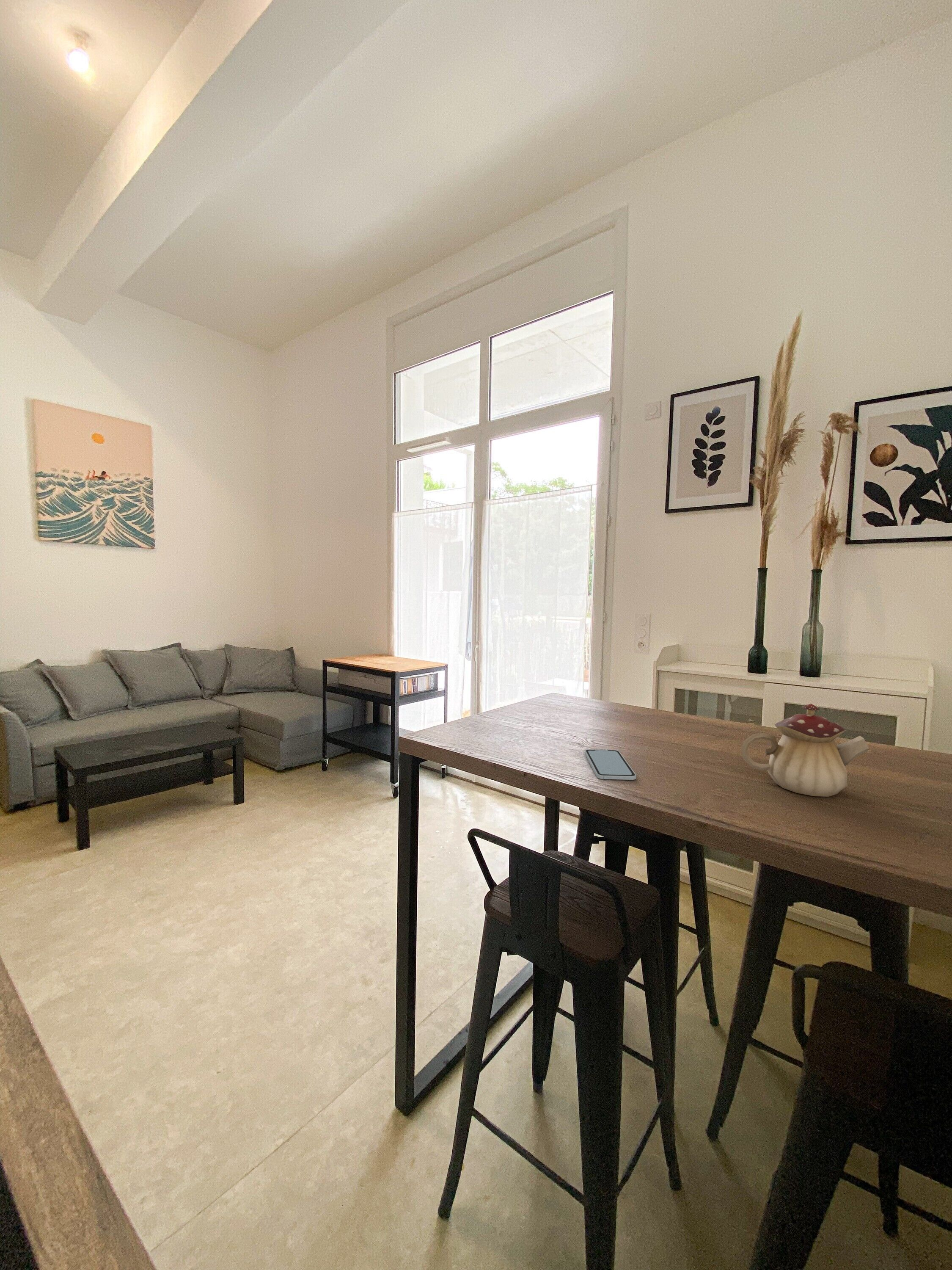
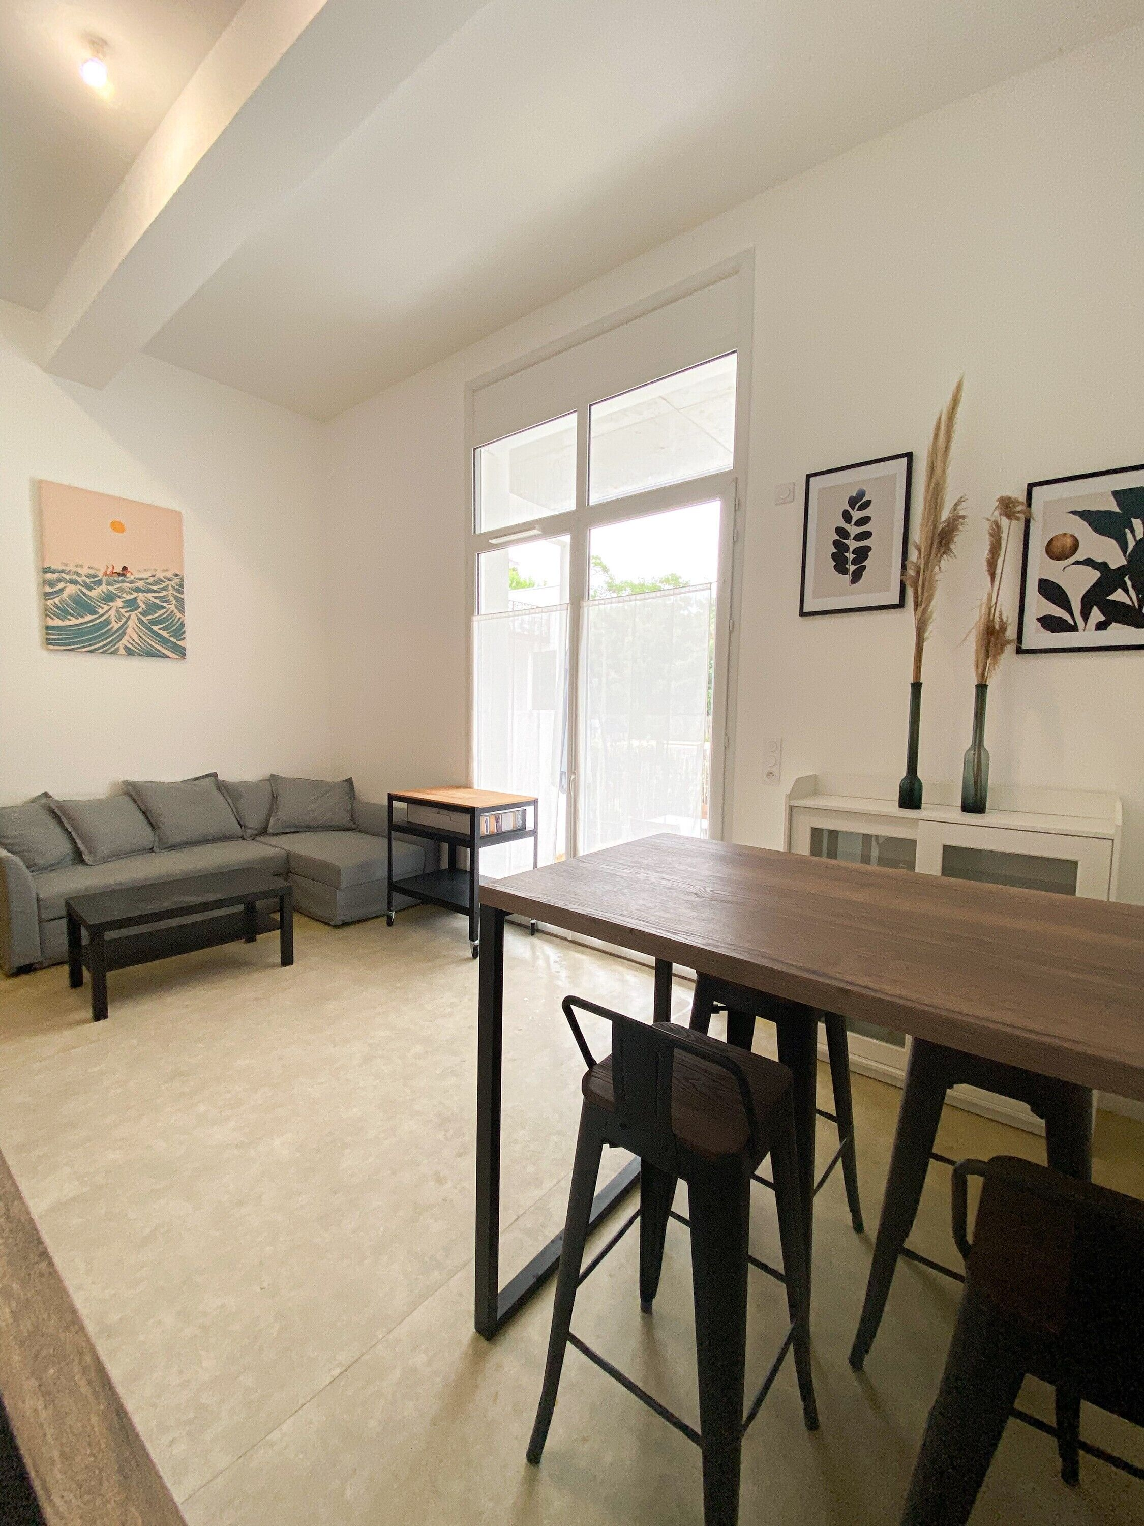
- smartphone [584,749,636,780]
- teapot [740,703,869,797]
